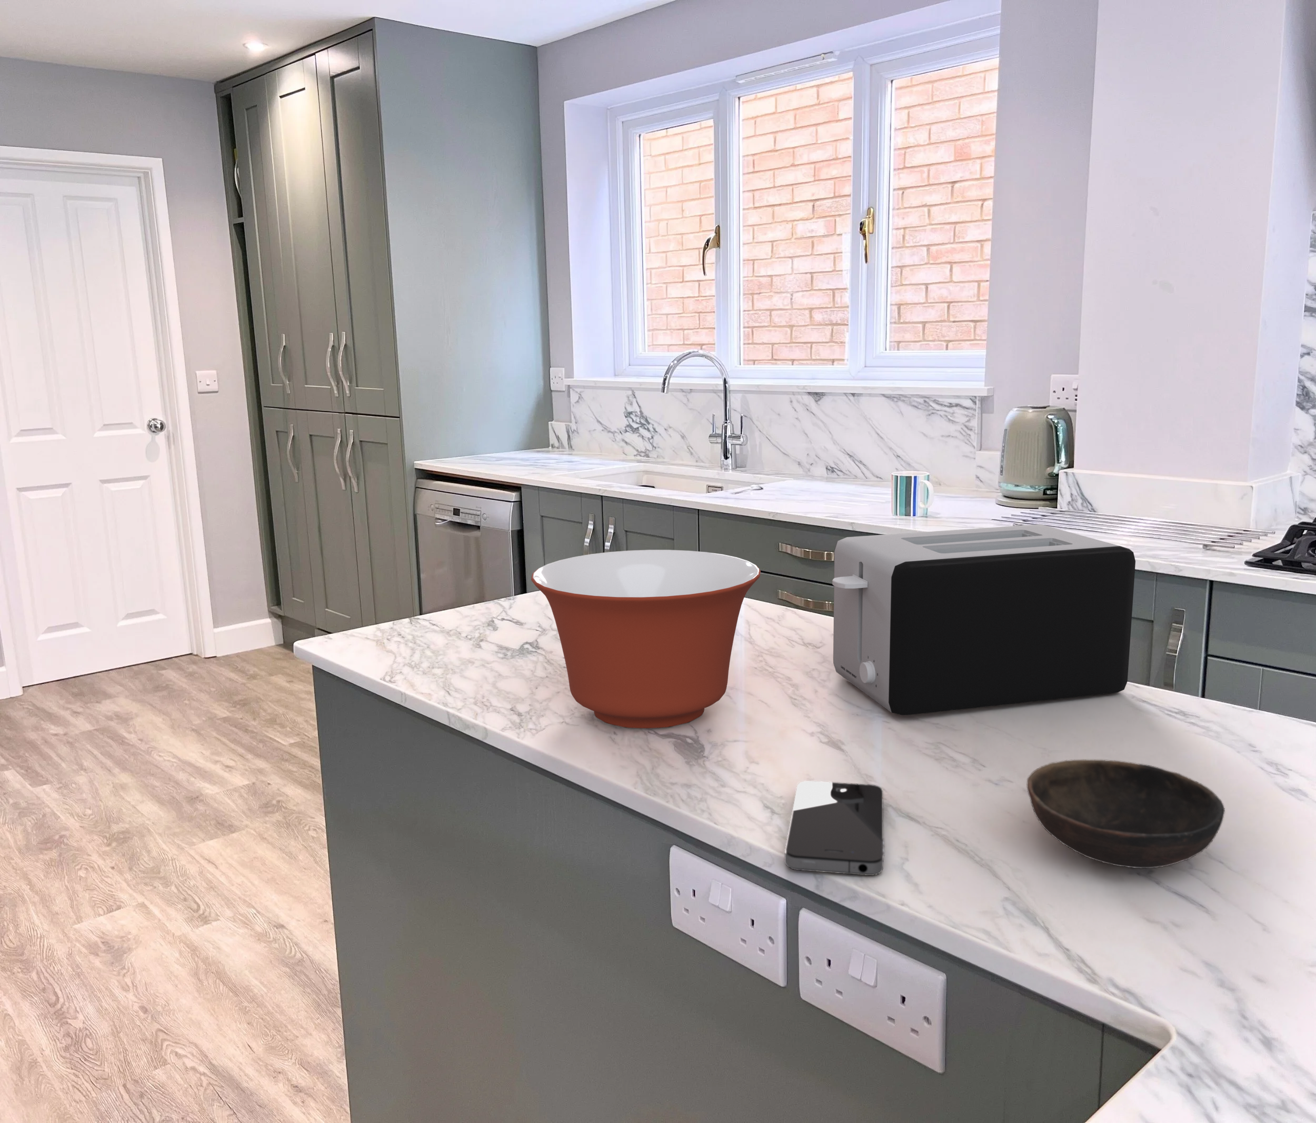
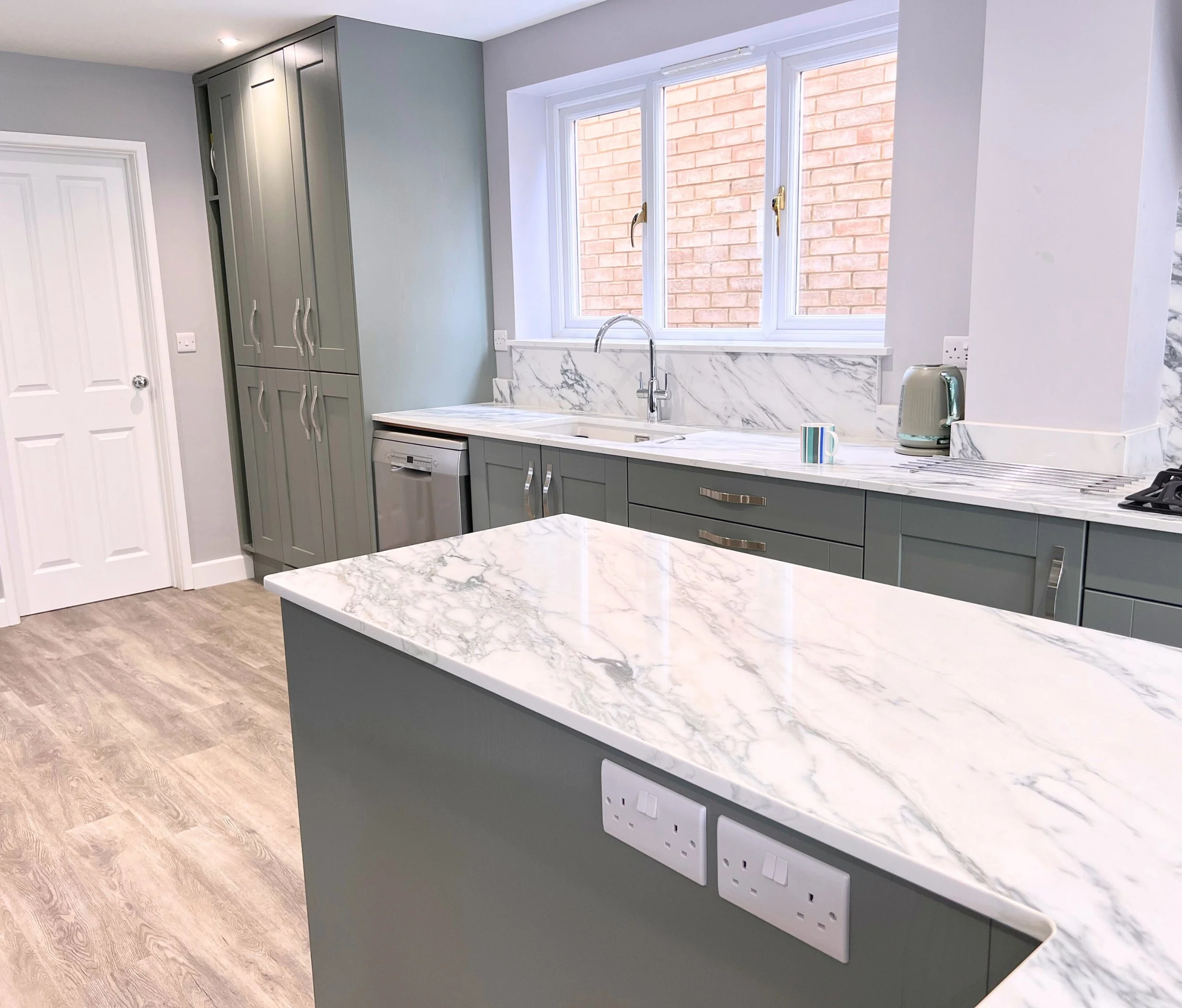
- mixing bowl [531,549,762,729]
- bowl [1025,759,1226,869]
- toaster [832,524,1136,715]
- smartphone [784,780,885,876]
